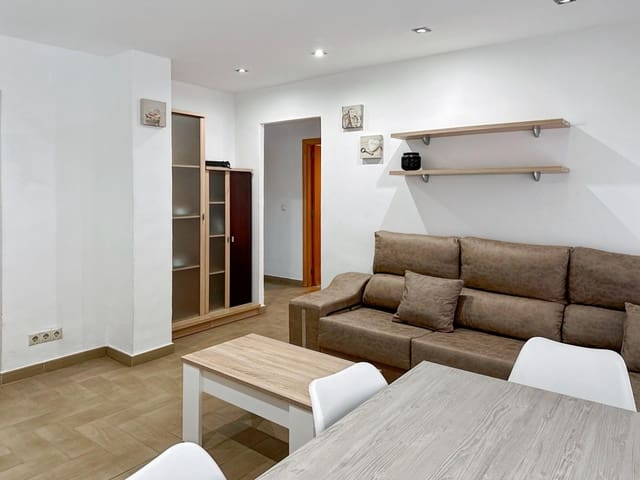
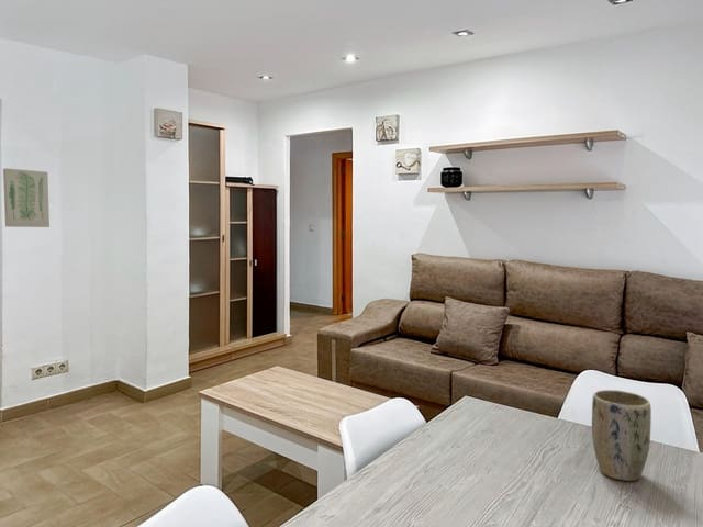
+ wall art [2,167,51,228]
+ plant pot [591,389,652,482]
